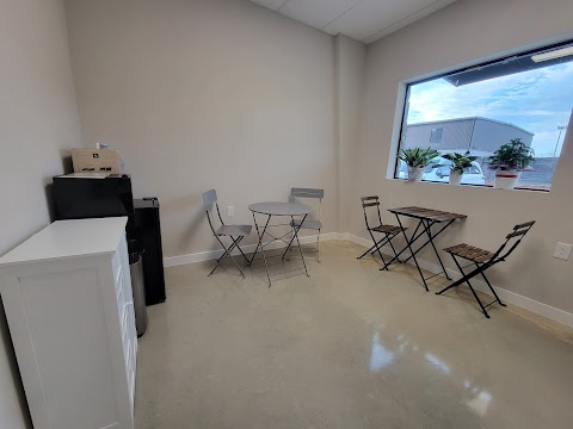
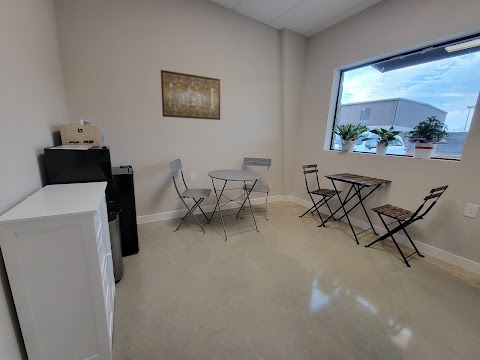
+ wall art [160,69,222,121]
